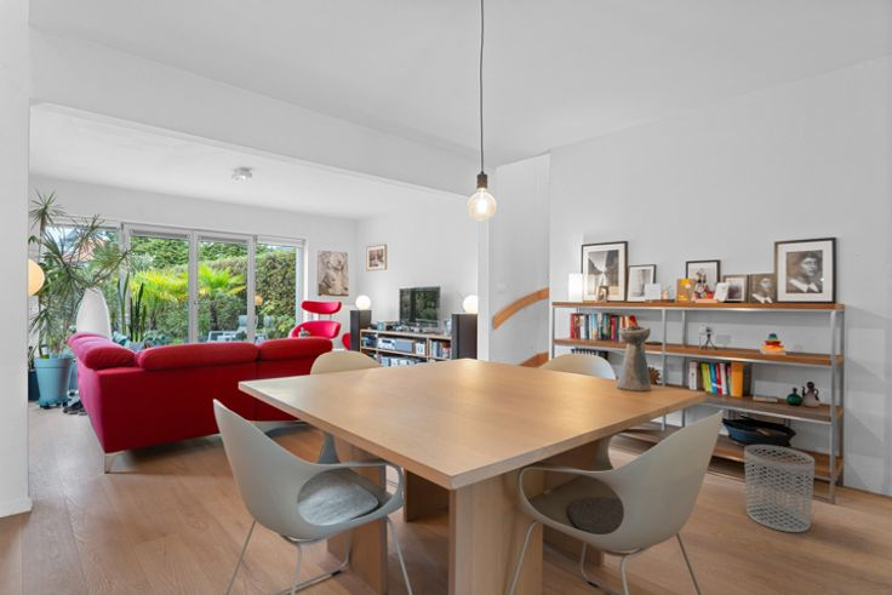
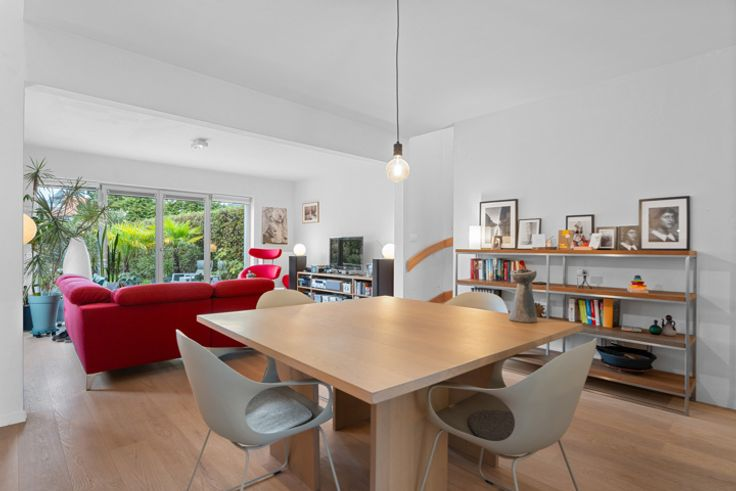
- waste bin [743,444,816,533]
